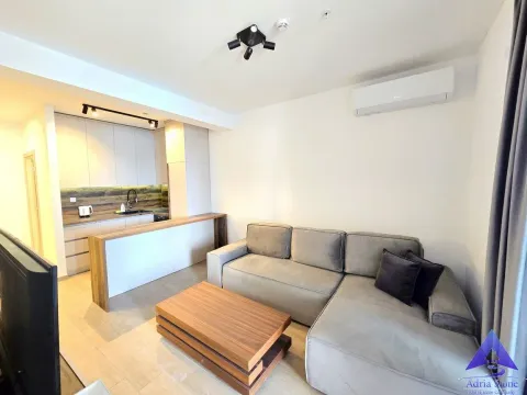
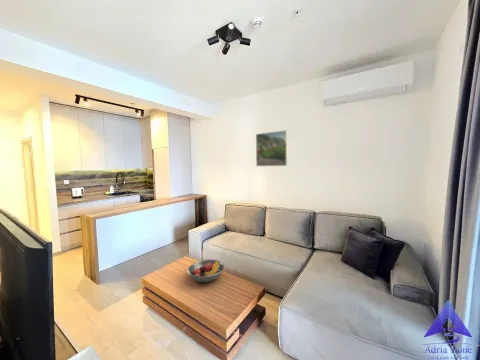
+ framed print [255,129,289,167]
+ fruit bowl [187,259,225,283]
